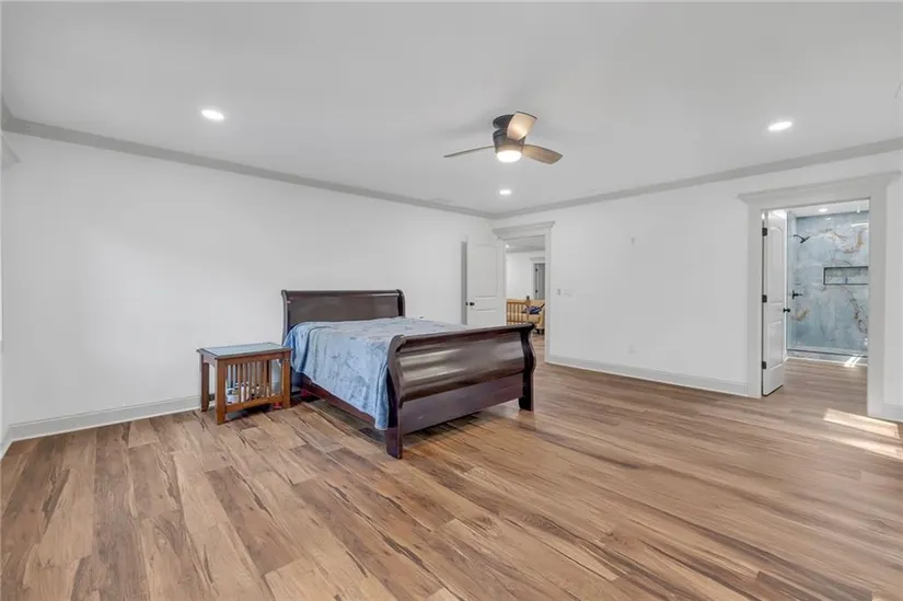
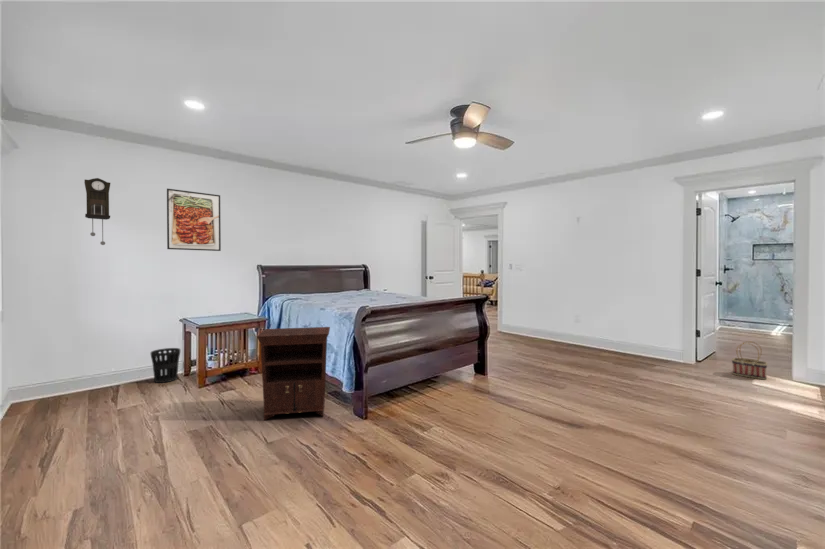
+ nightstand [255,326,331,422]
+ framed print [166,188,222,252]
+ wastebasket [150,347,181,384]
+ pendulum clock [83,177,111,246]
+ basket [731,340,769,380]
